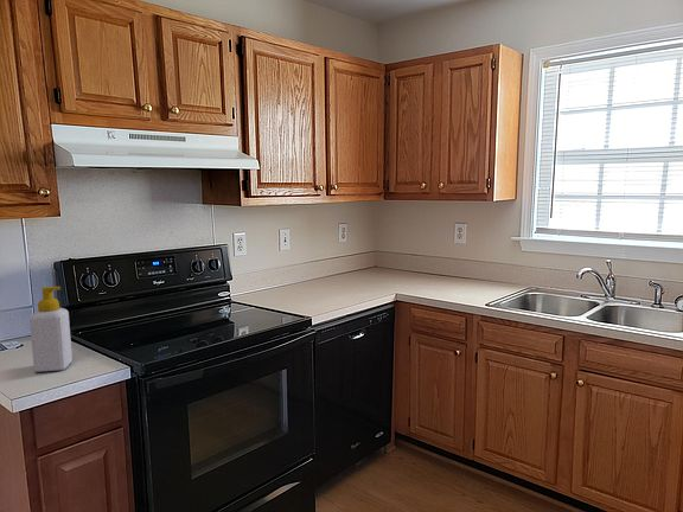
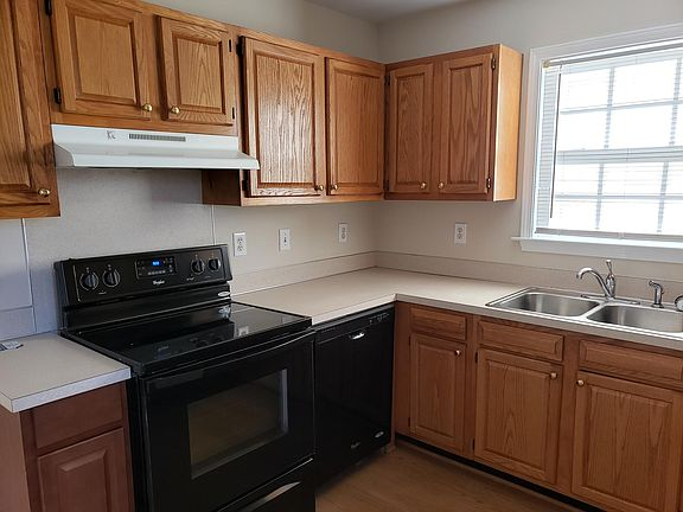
- soap bottle [28,286,74,373]
